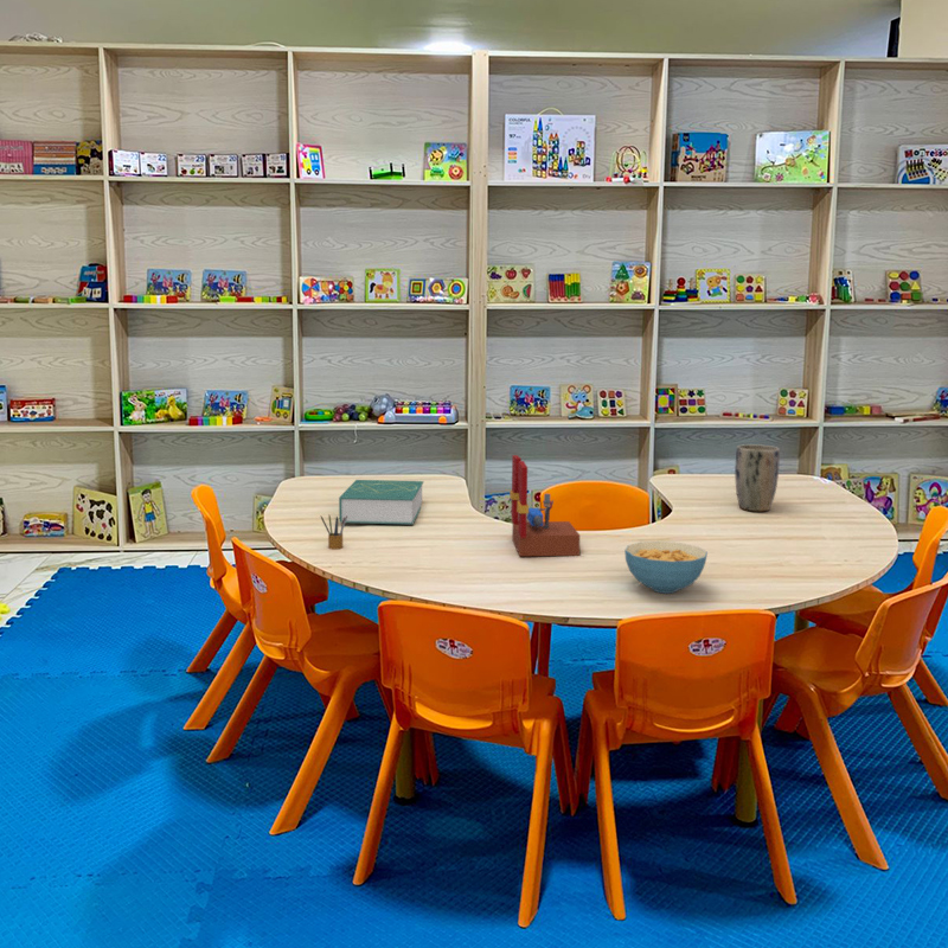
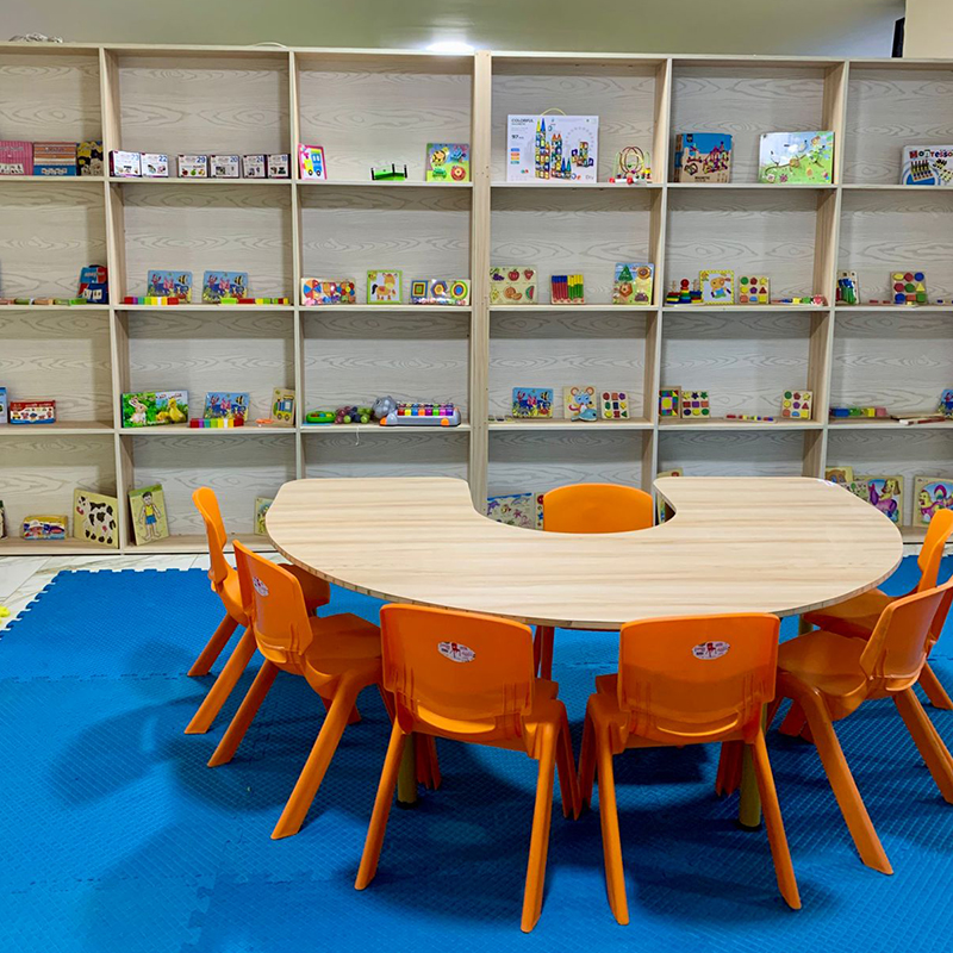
- plant pot [734,443,781,512]
- book [338,479,424,525]
- pencil box [320,514,347,551]
- cereal bowl [623,540,709,595]
- toy theatre [508,454,581,557]
